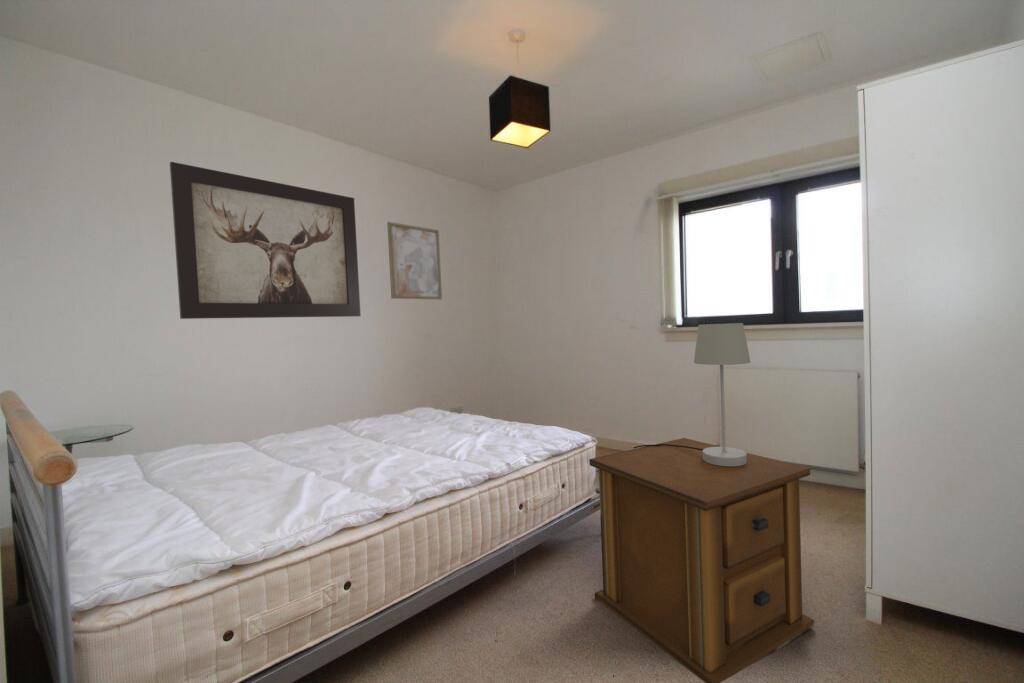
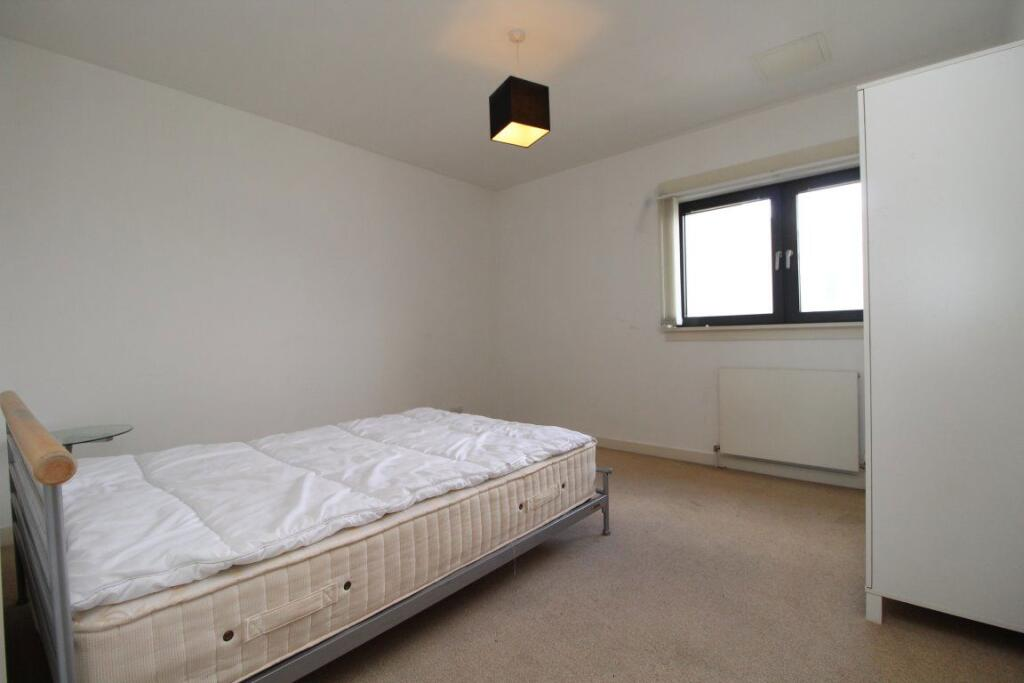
- table lamp [633,322,751,467]
- side table [589,437,815,683]
- wall art [386,221,443,300]
- wall art [169,161,362,320]
